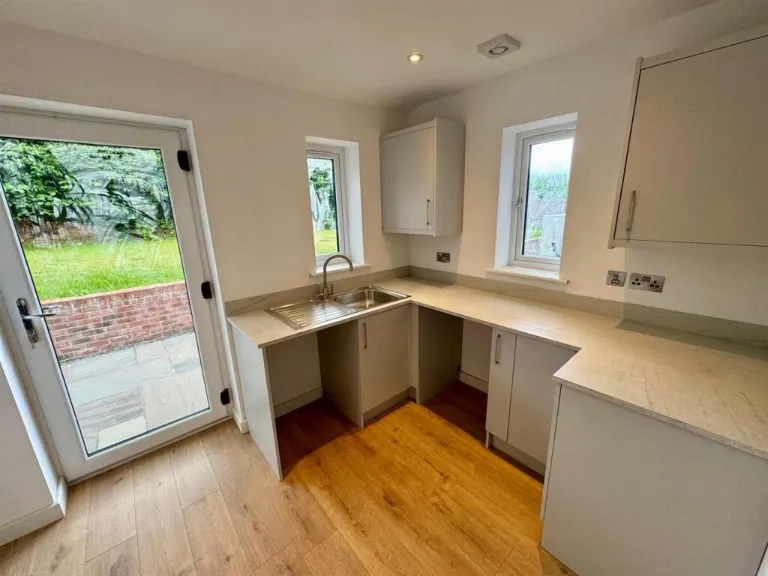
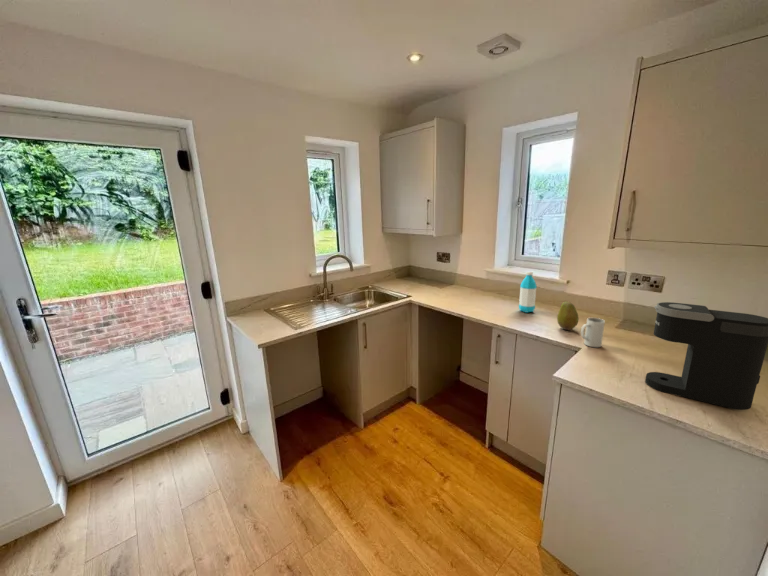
+ mug [580,317,606,348]
+ fruit [556,301,580,331]
+ coffee maker [644,301,768,411]
+ water bottle [518,270,538,314]
